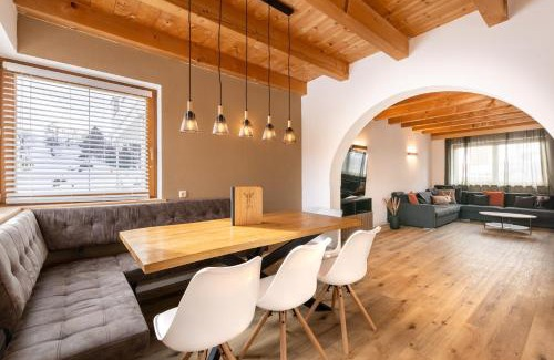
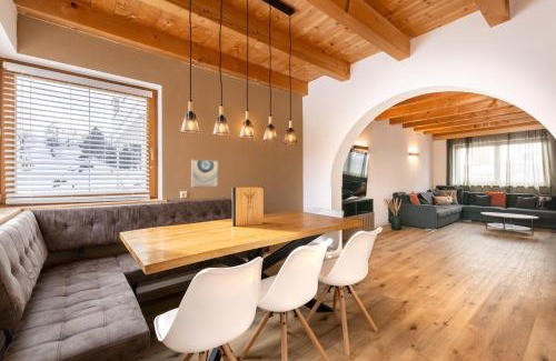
+ wall art [190,159,219,188]
